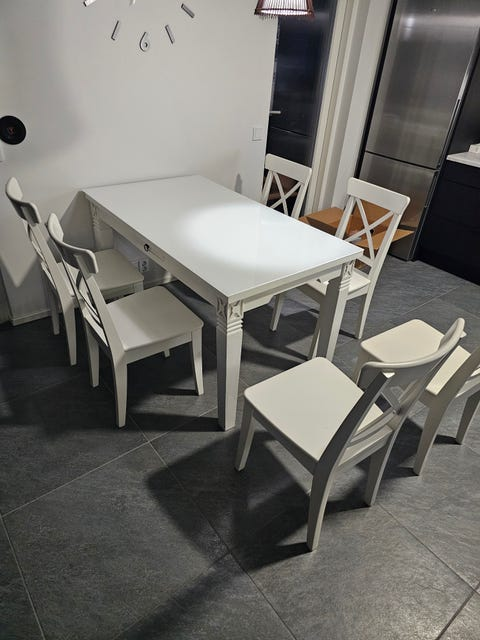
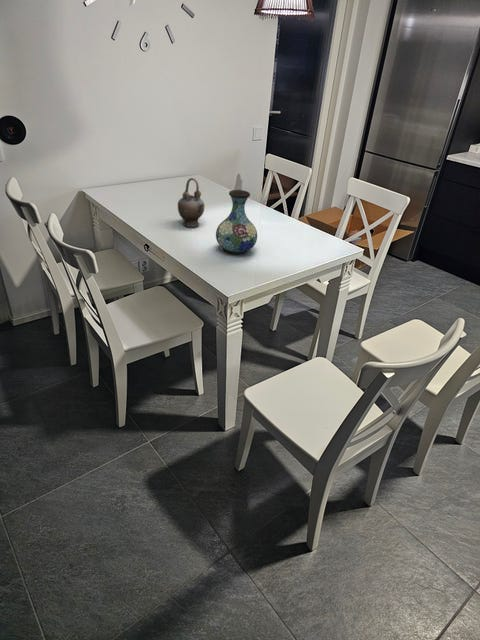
+ teapot [177,177,206,228]
+ vase [215,189,258,255]
